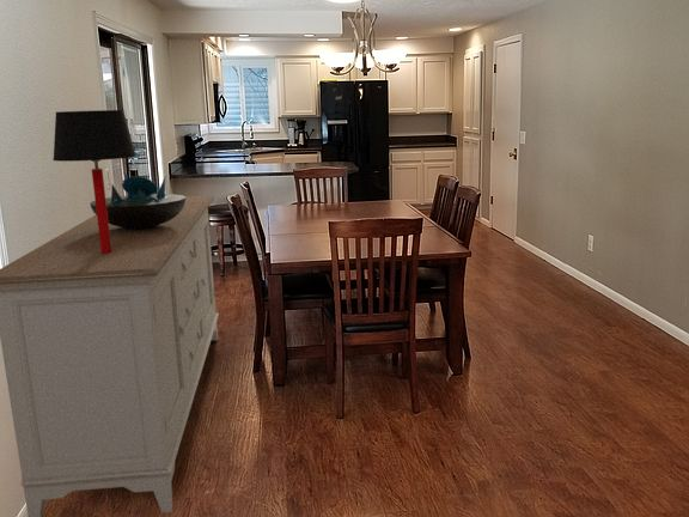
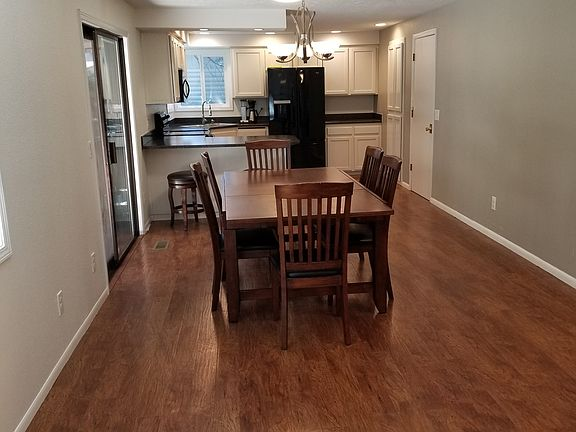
- sideboard [0,194,220,517]
- table lamp [51,109,138,254]
- decorative bowl [89,171,187,229]
